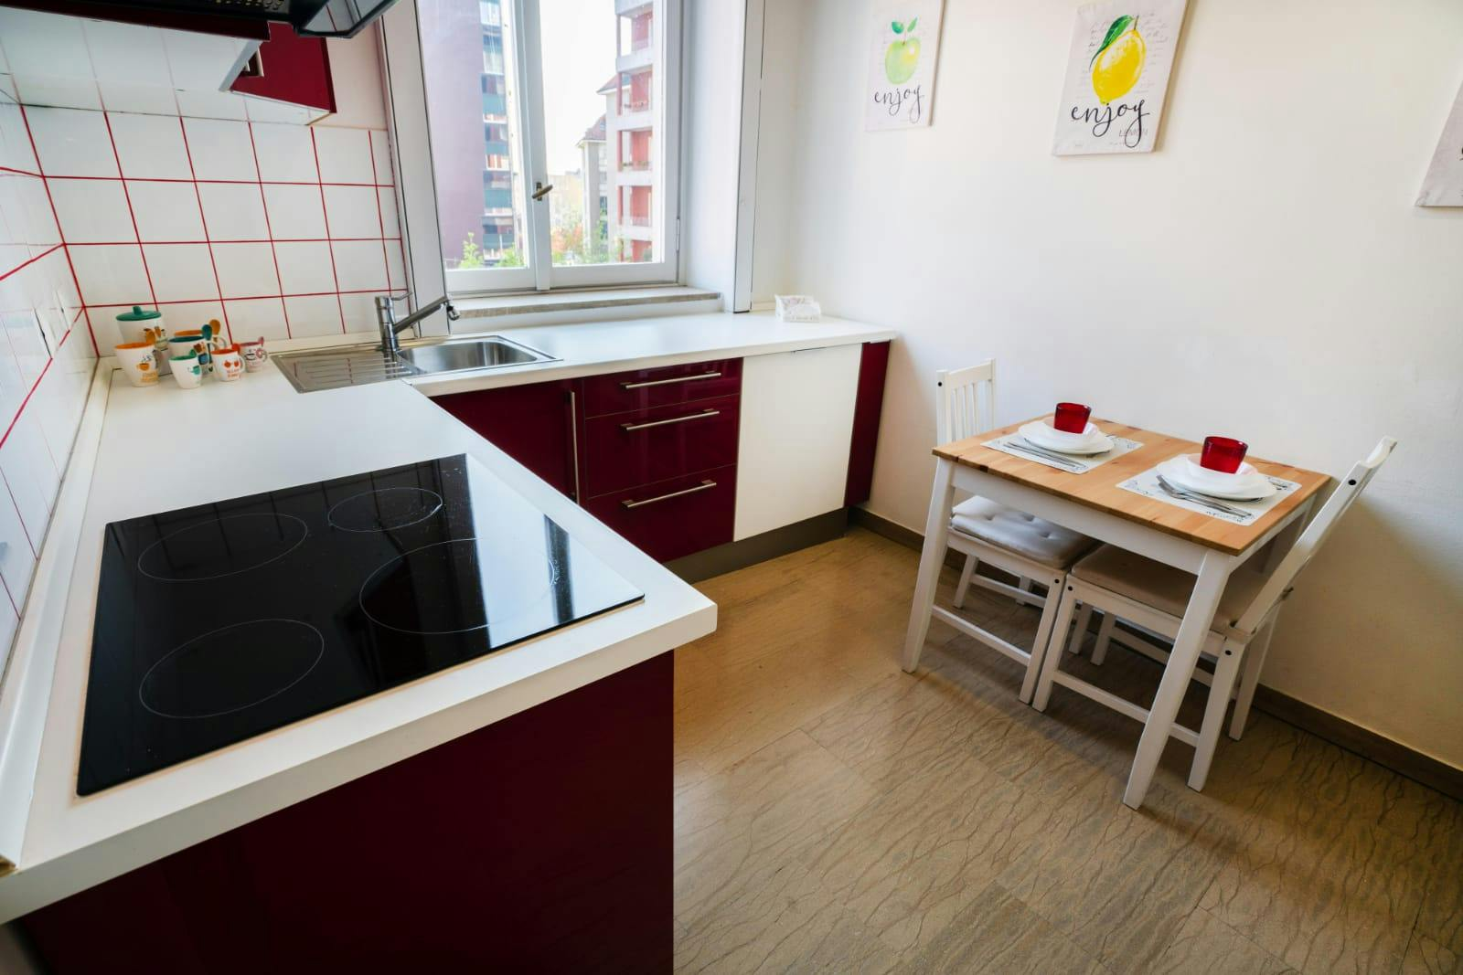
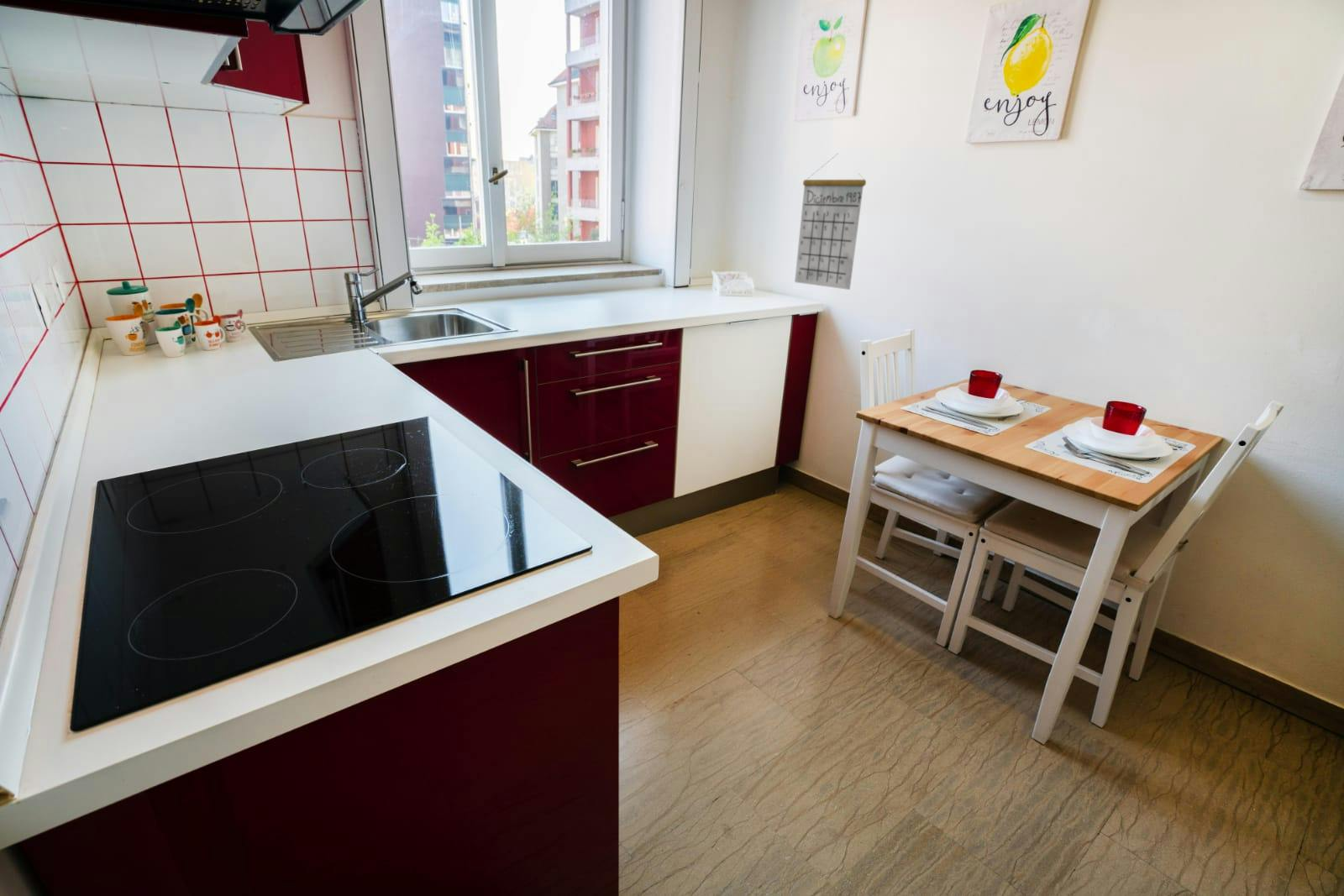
+ calendar [794,154,867,291]
